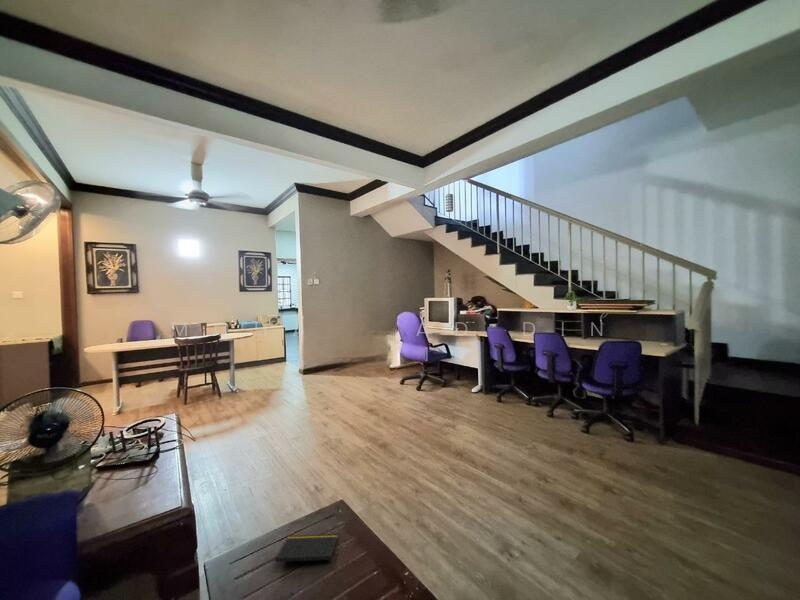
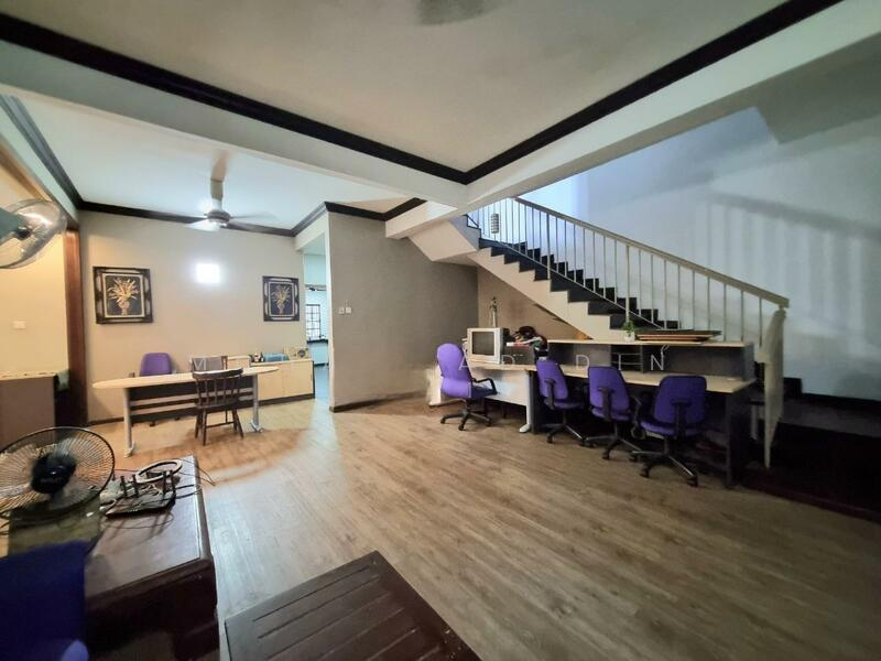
- notepad [274,533,339,564]
